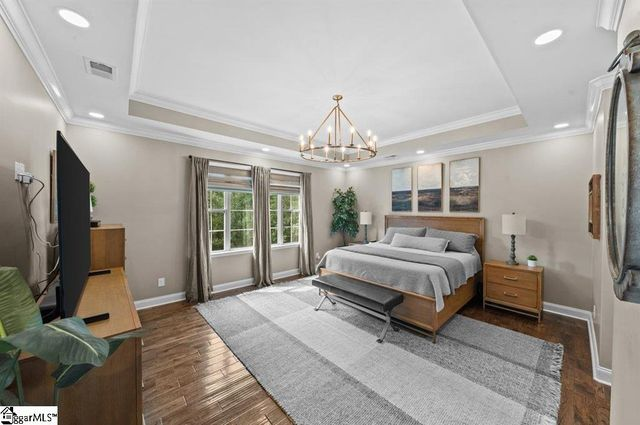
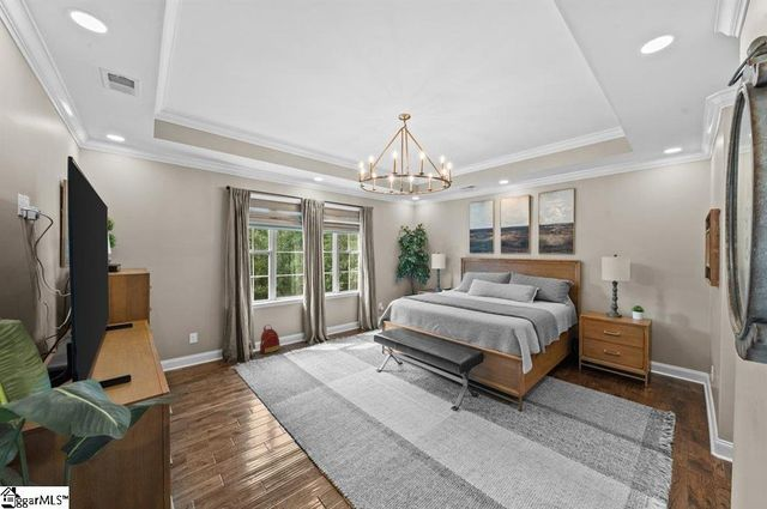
+ backpack [259,323,280,355]
